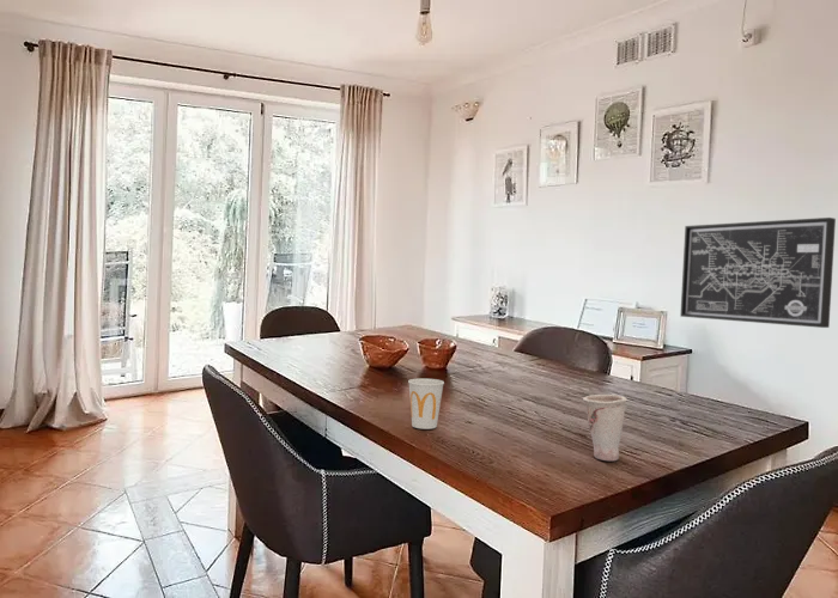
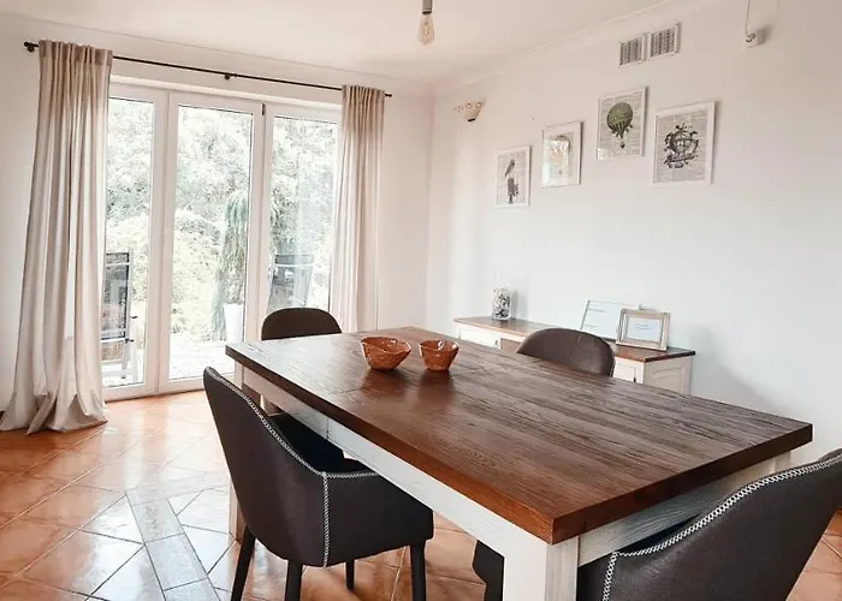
- cup [407,377,445,431]
- cup [582,393,628,462]
- wall art [679,216,837,329]
